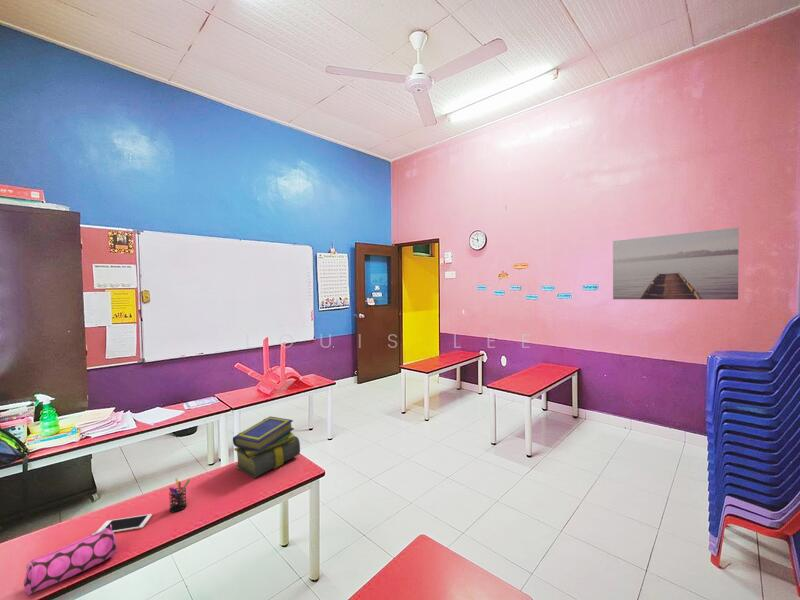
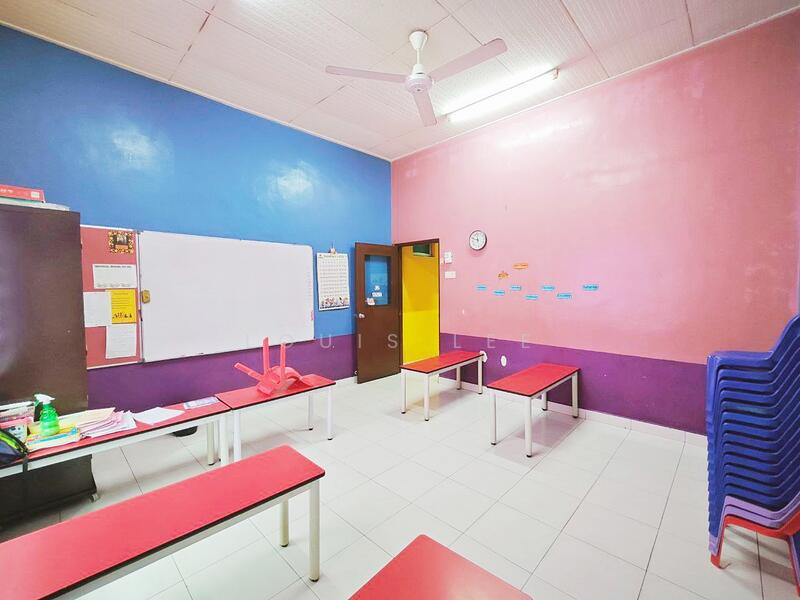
- wall art [612,227,739,300]
- pencil case [23,524,118,596]
- stack of books [232,415,301,479]
- cell phone [96,513,153,533]
- pen holder [168,477,191,513]
